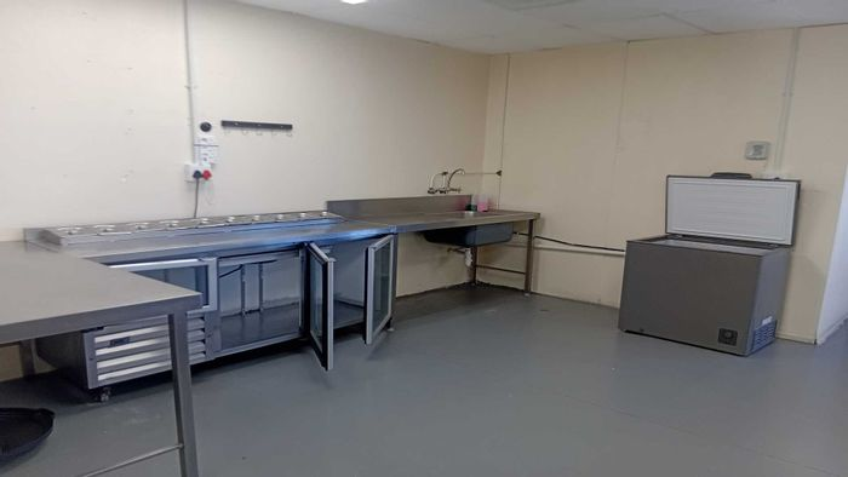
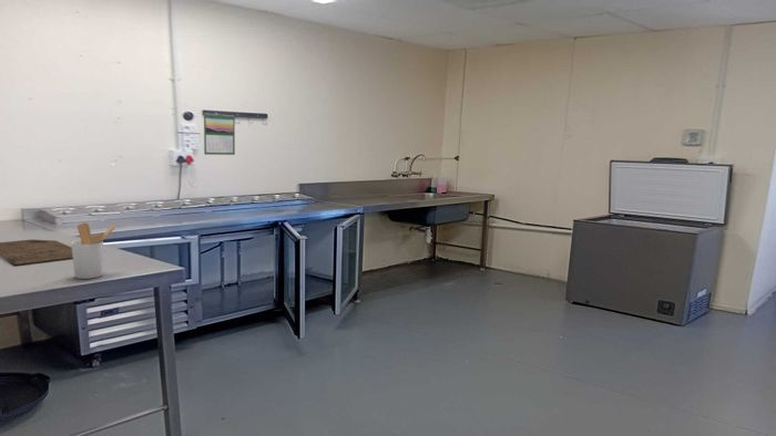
+ utensil holder [70,221,118,280]
+ calendar [203,112,236,156]
+ cutting board [0,238,73,267]
